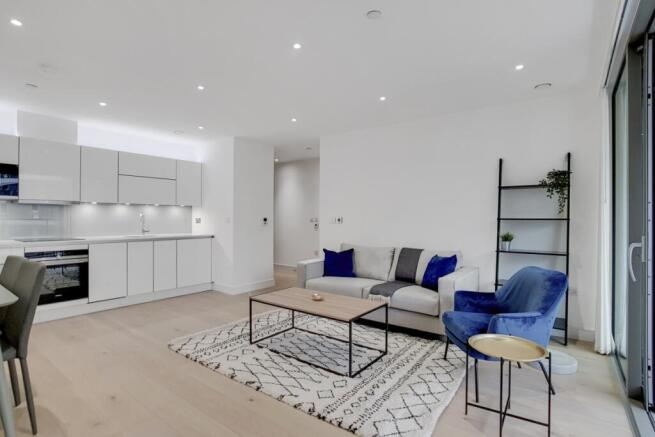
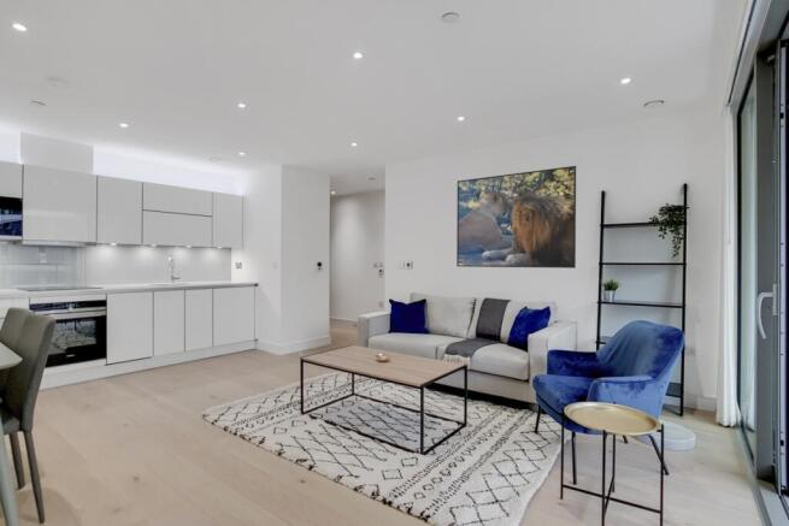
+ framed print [455,165,577,270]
